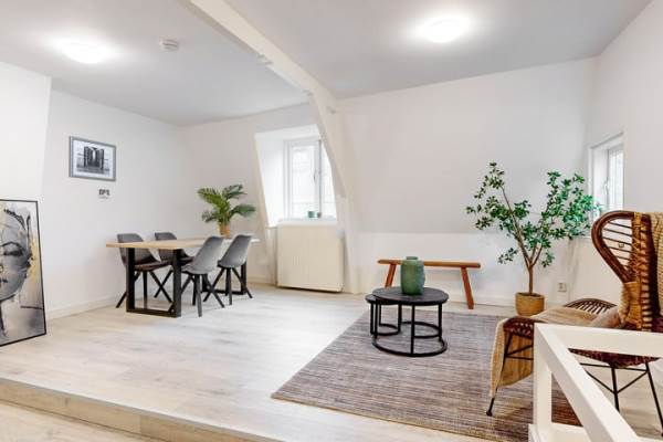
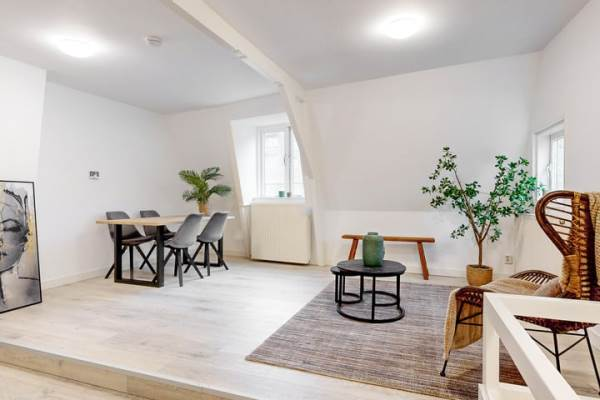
- wall art [67,135,117,183]
